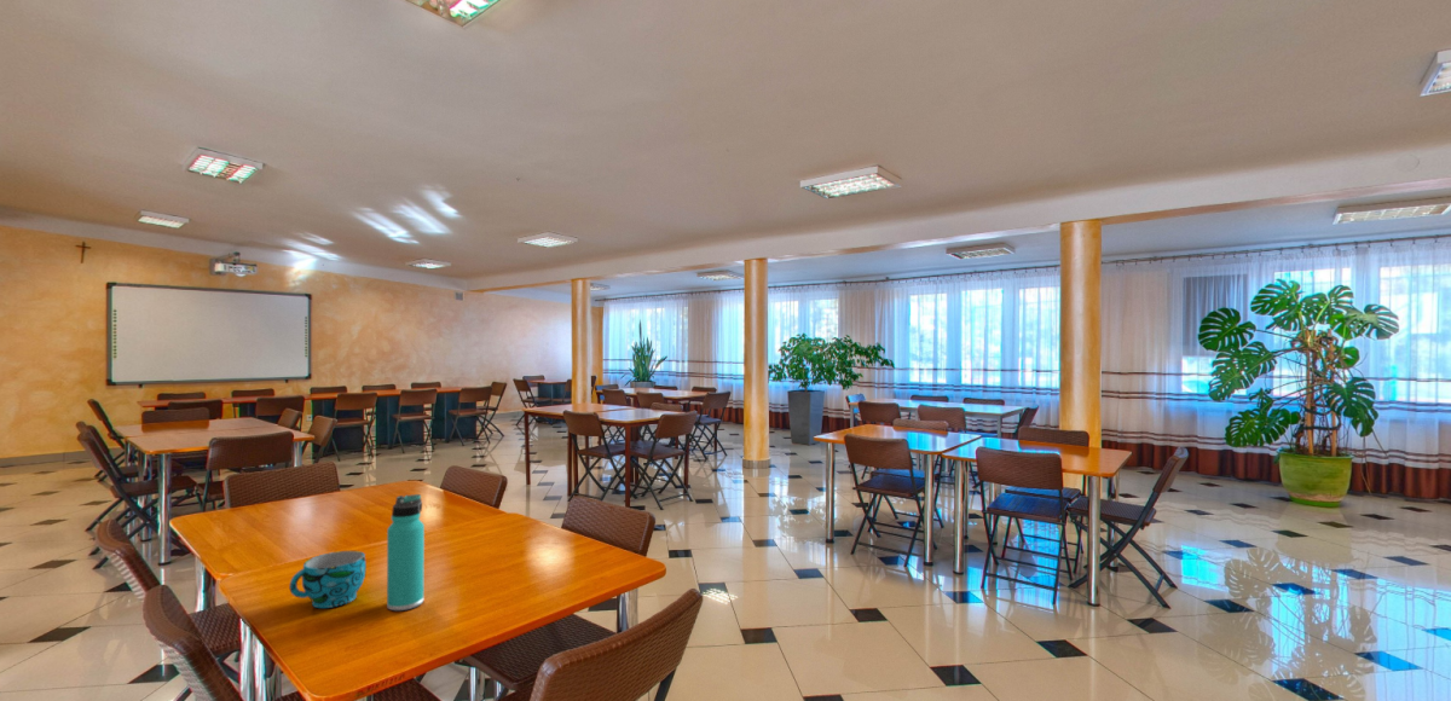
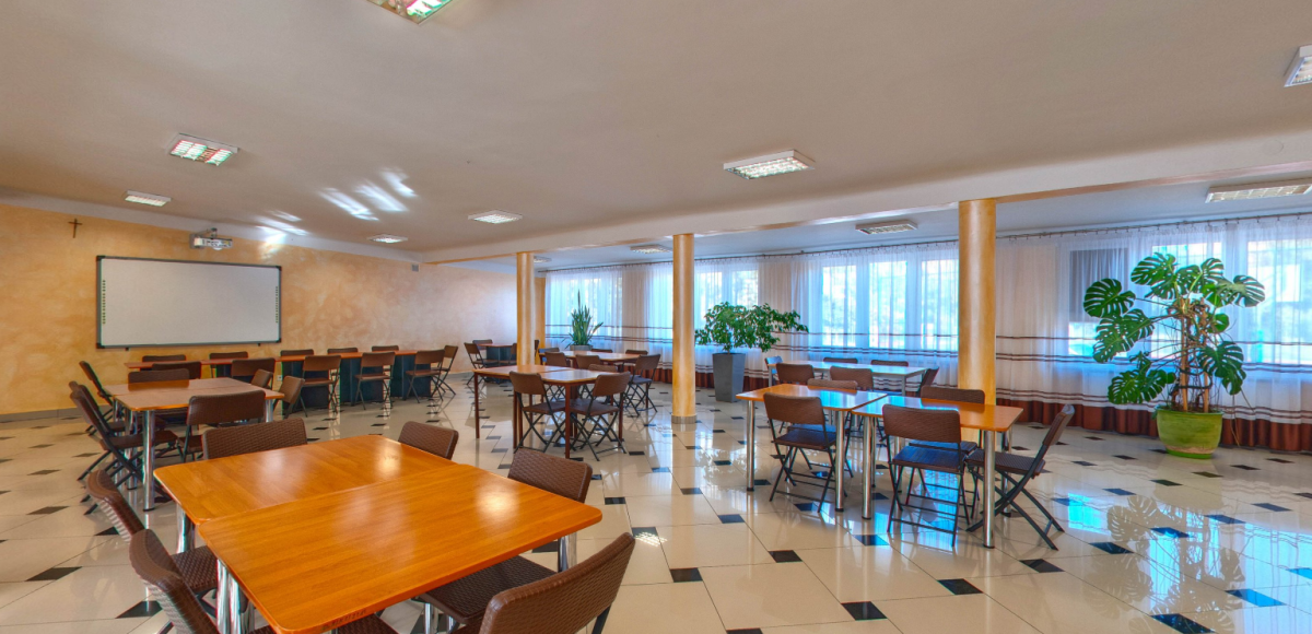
- thermos bottle [386,493,426,612]
- cup [288,550,368,609]
